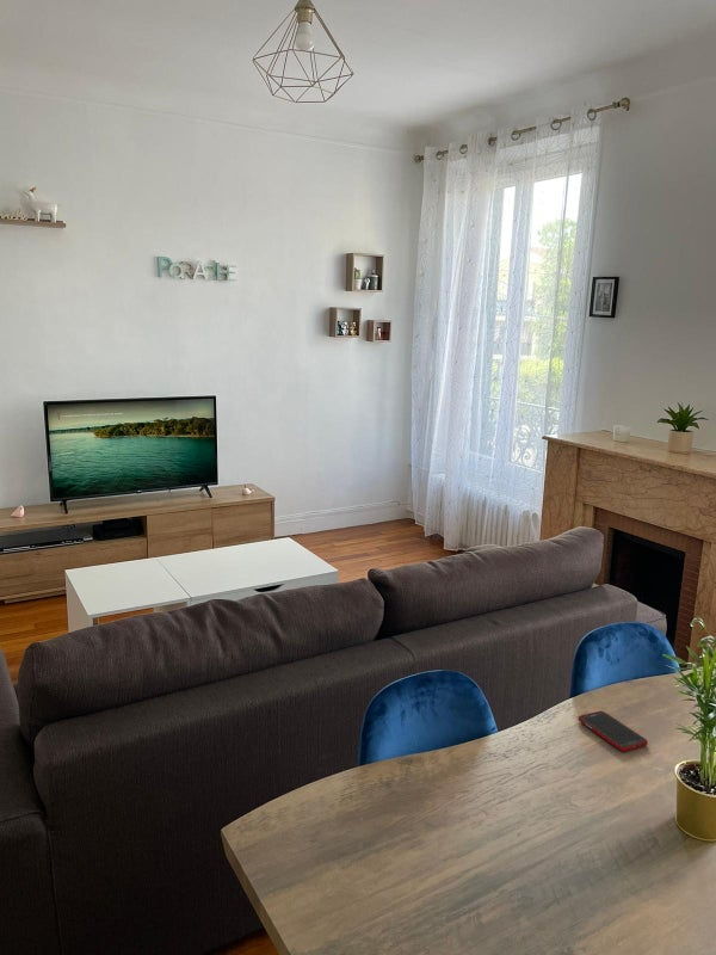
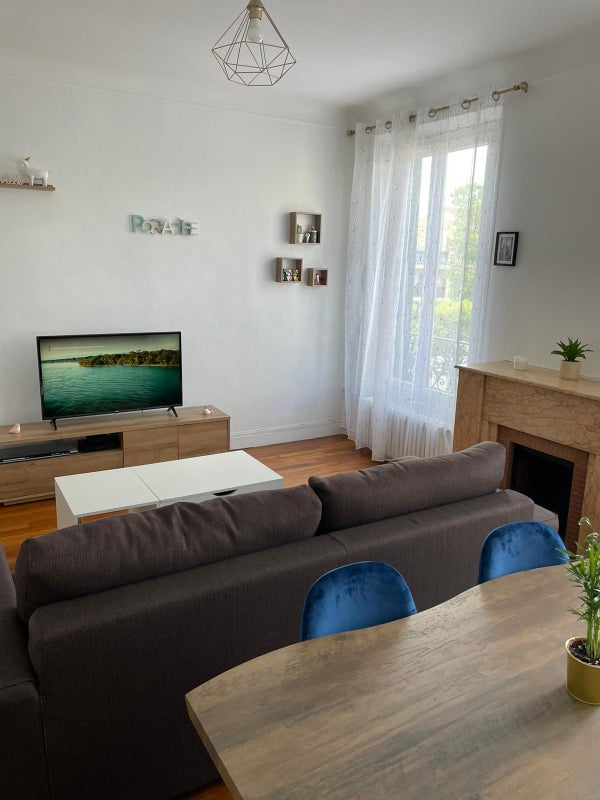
- cell phone [578,710,649,752]
